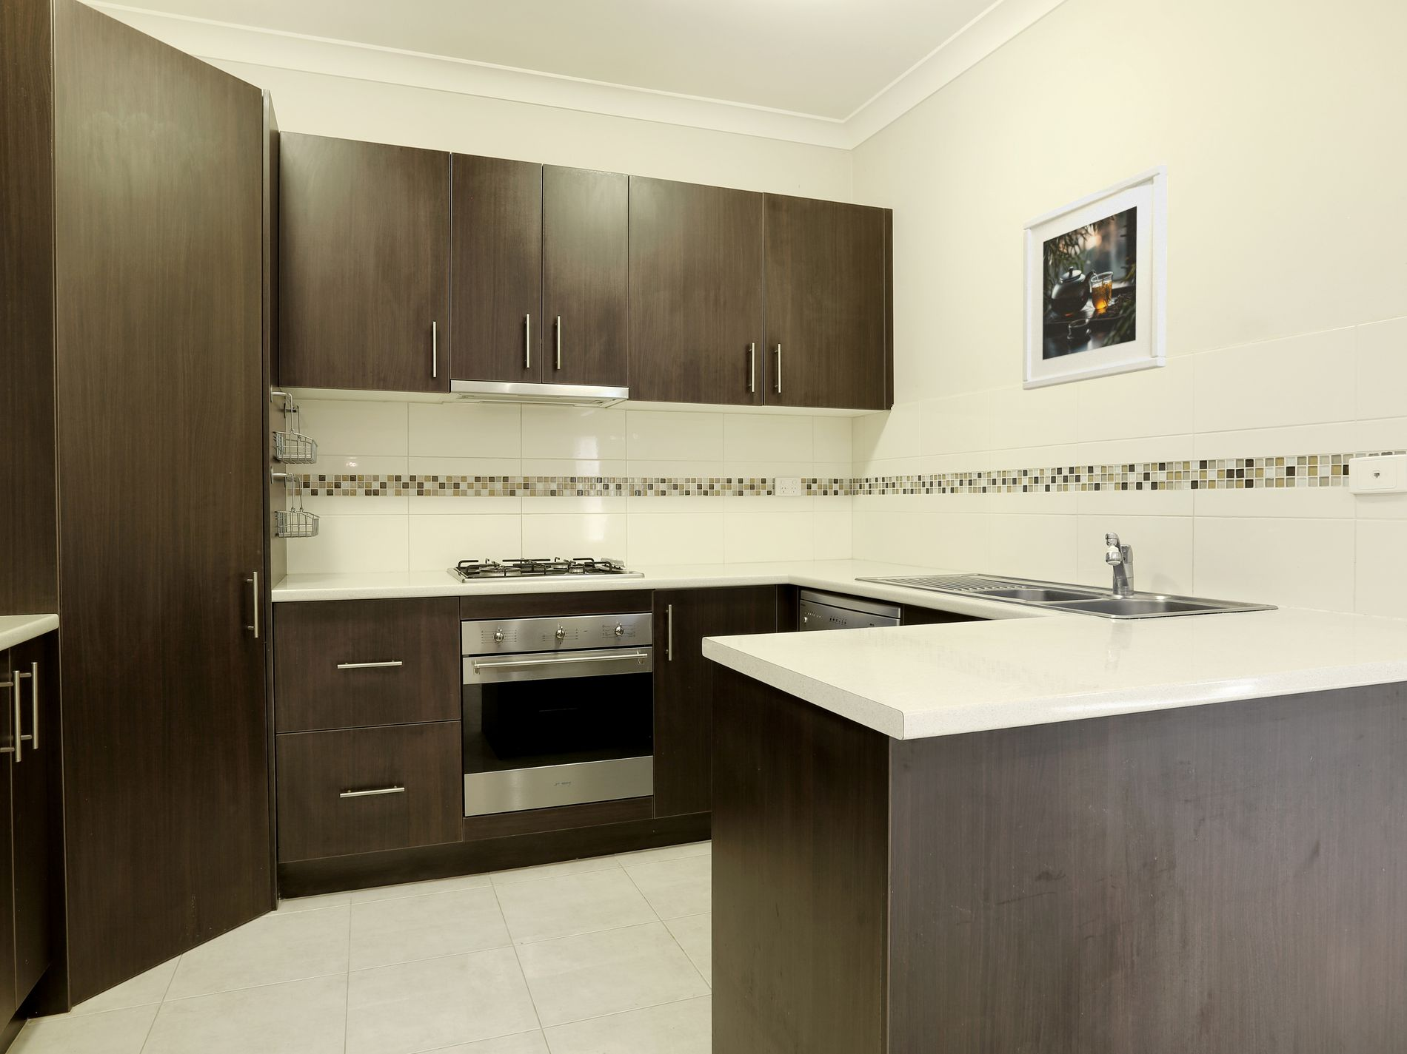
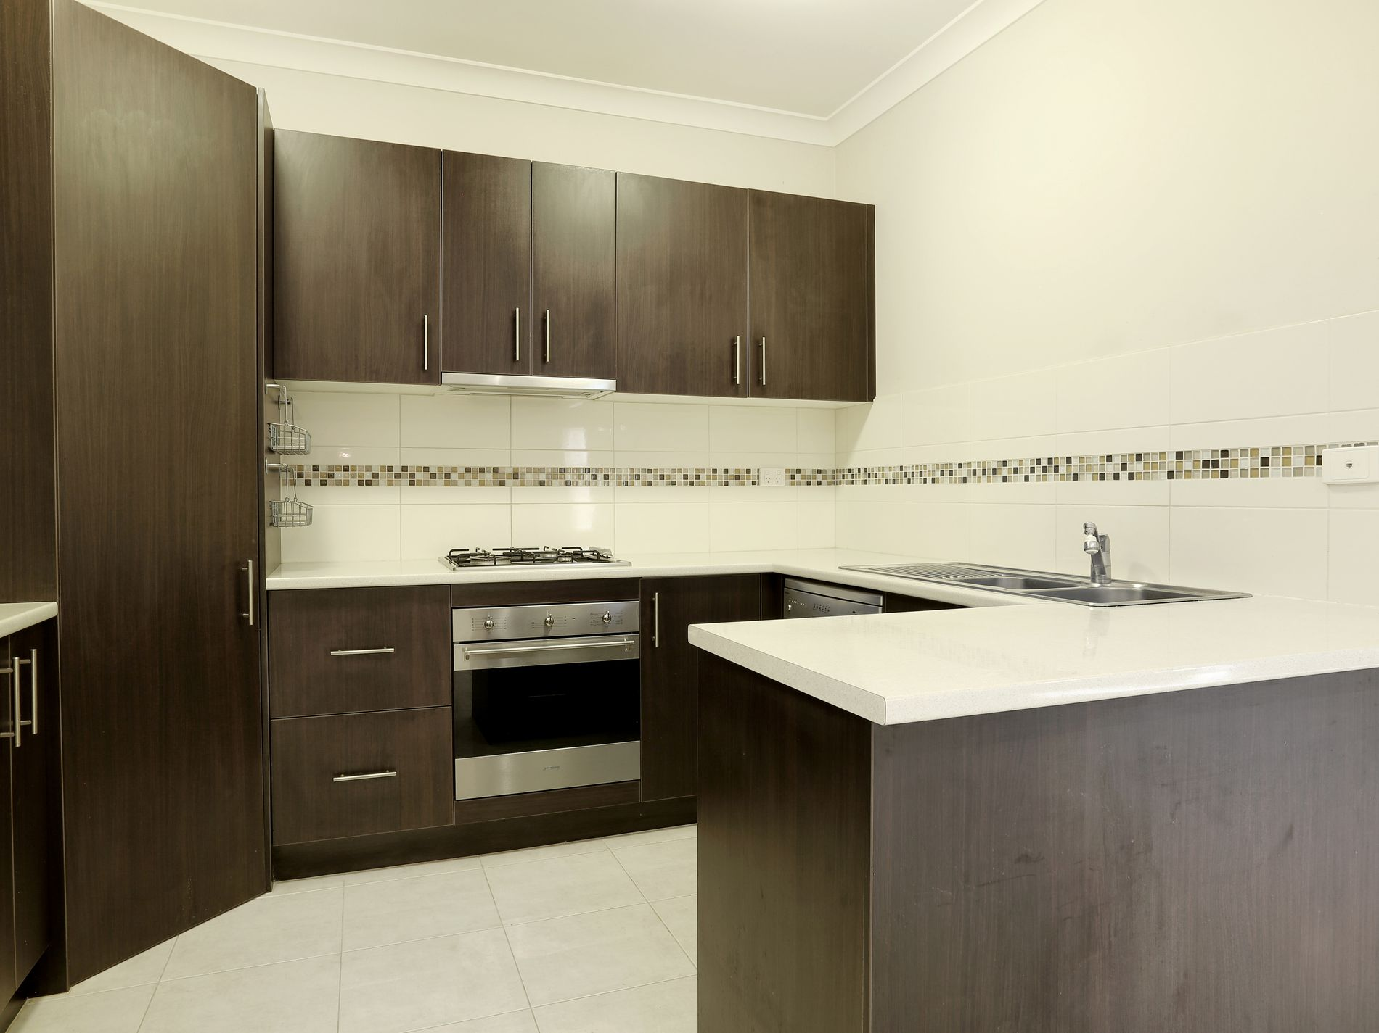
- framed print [1021,164,1169,391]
